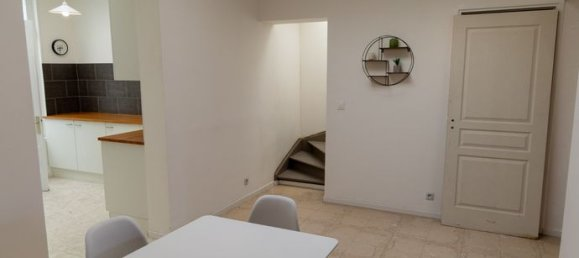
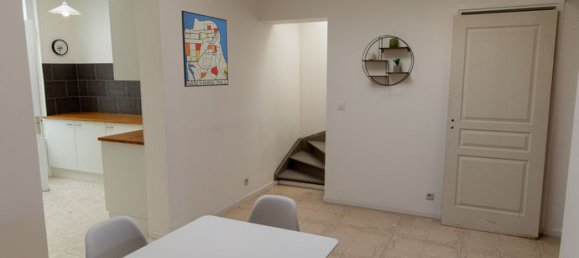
+ wall art [180,10,229,88]
